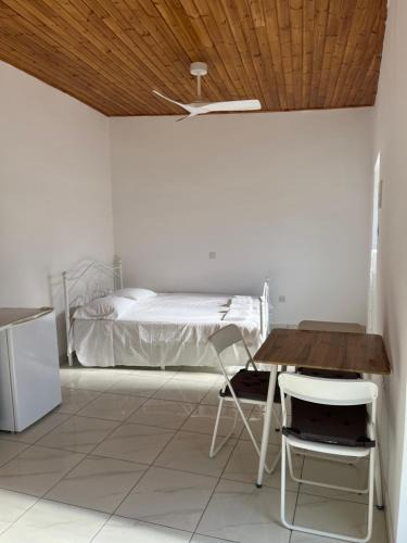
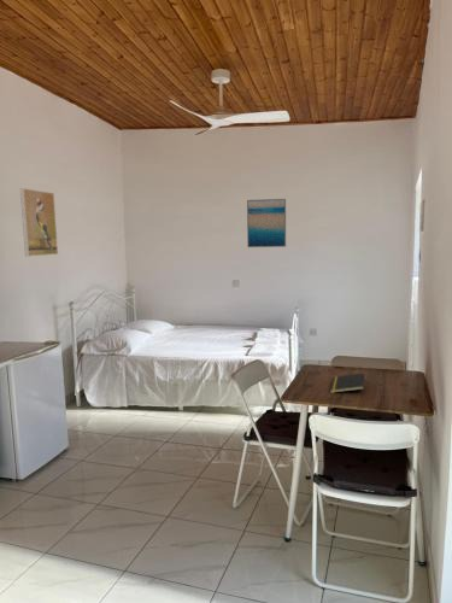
+ wall art [246,198,287,248]
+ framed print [19,187,59,258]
+ notepad [329,371,365,394]
